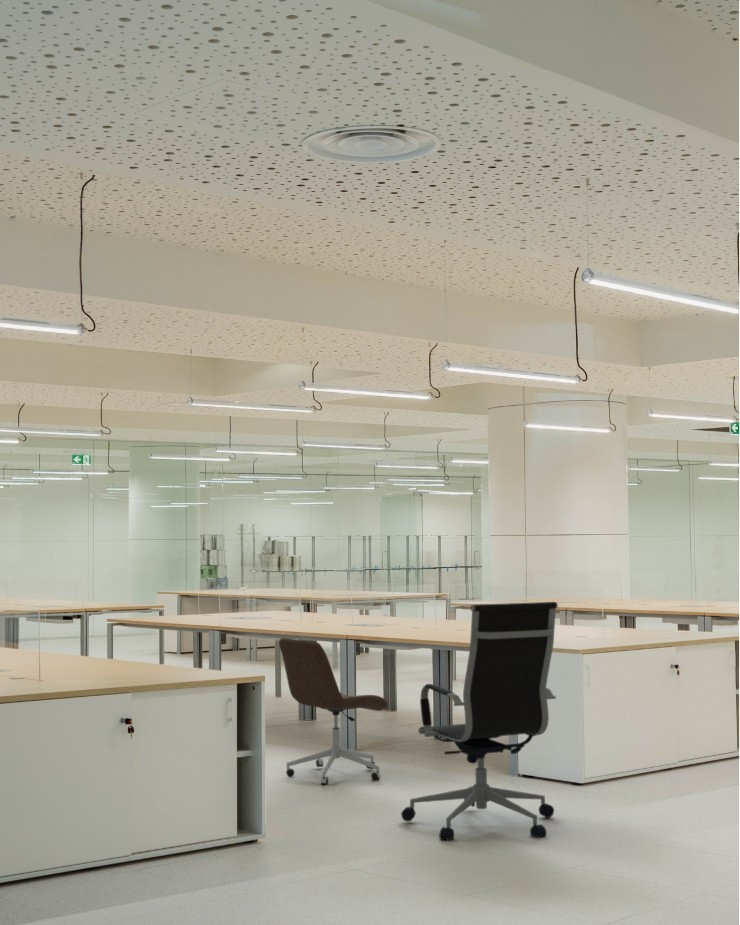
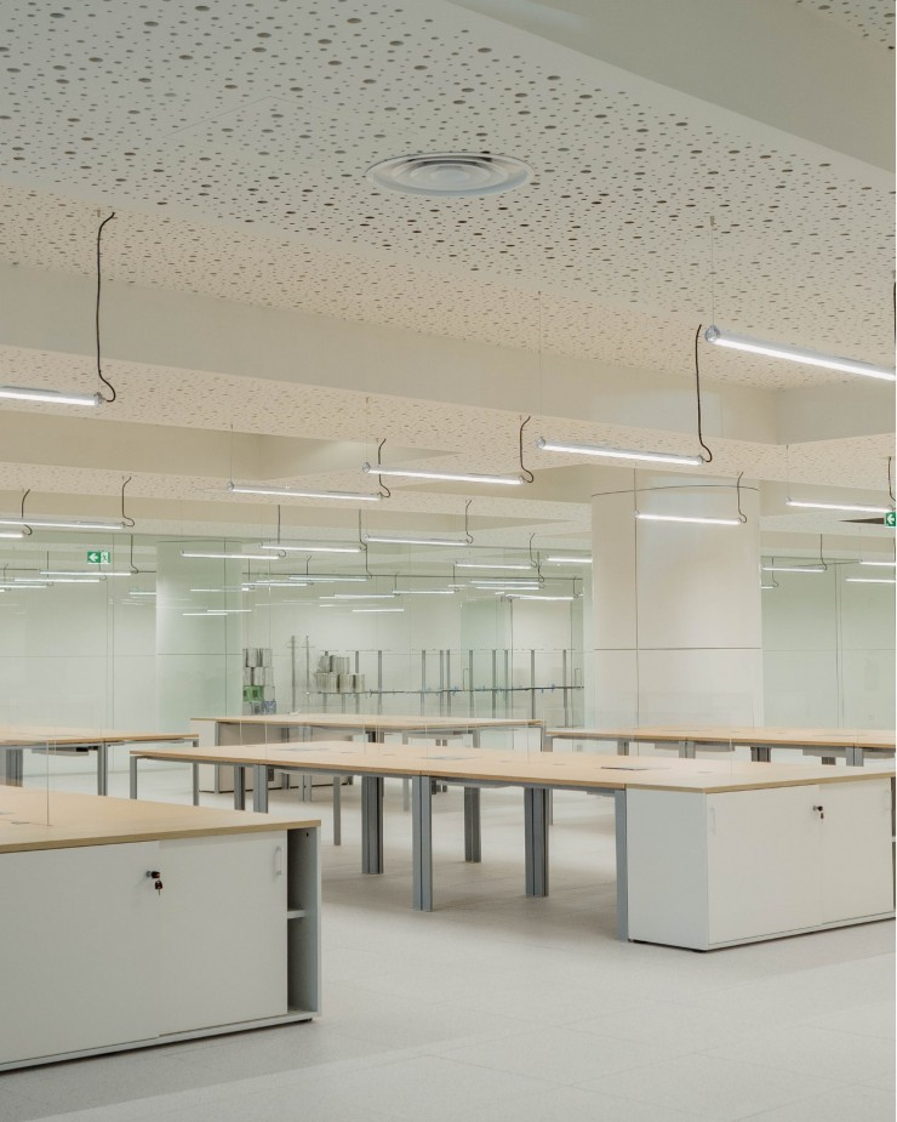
- office chair [400,601,559,842]
- office chair [278,637,389,786]
